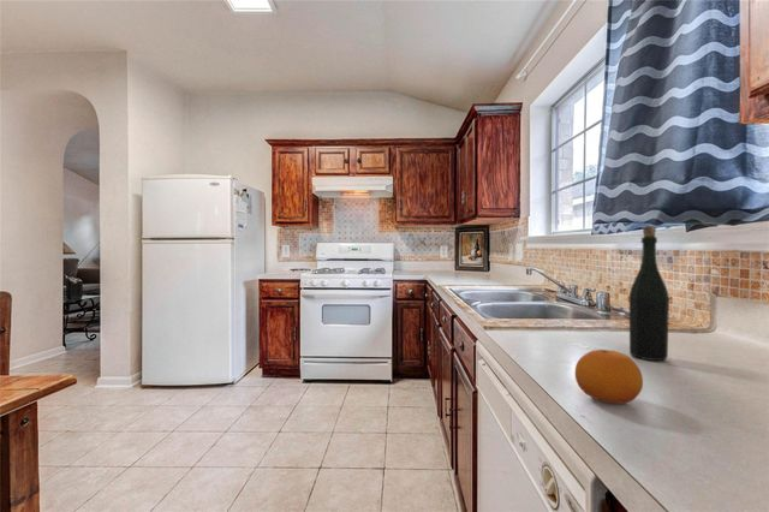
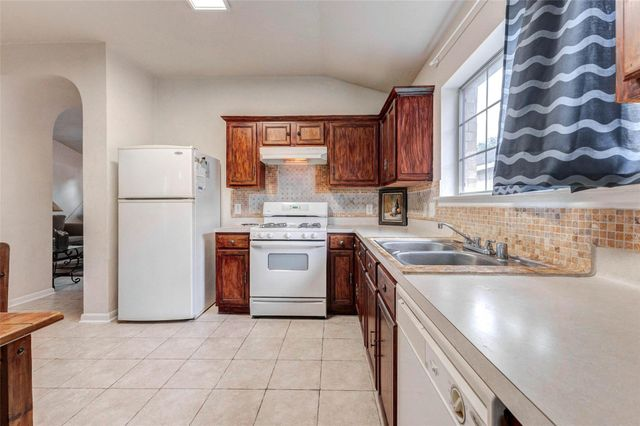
- bottle [628,225,670,362]
- fruit [574,349,644,405]
